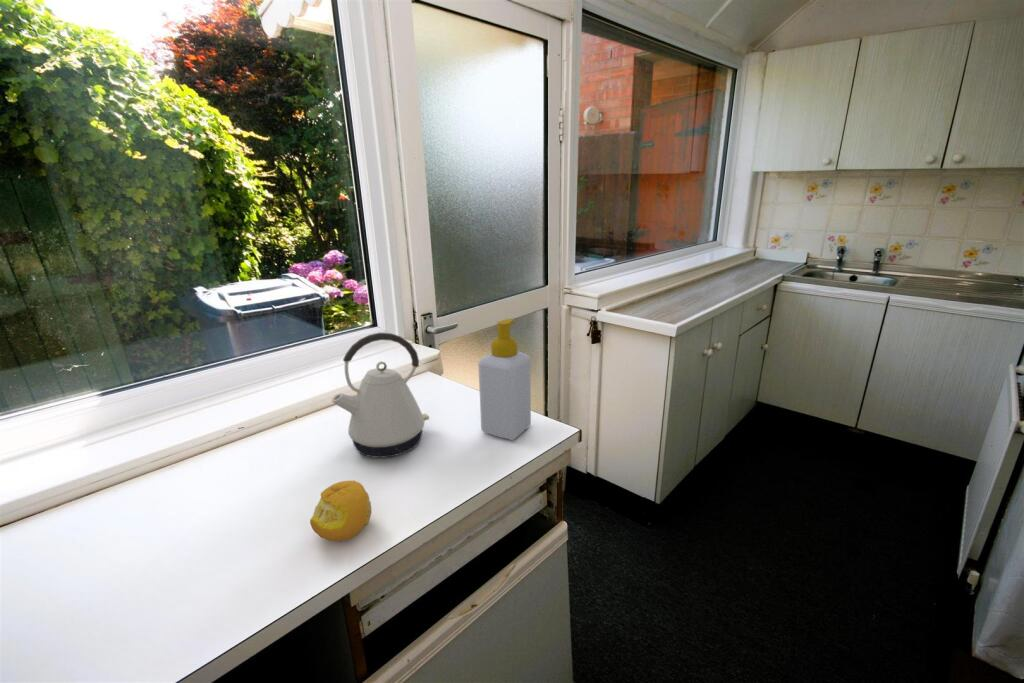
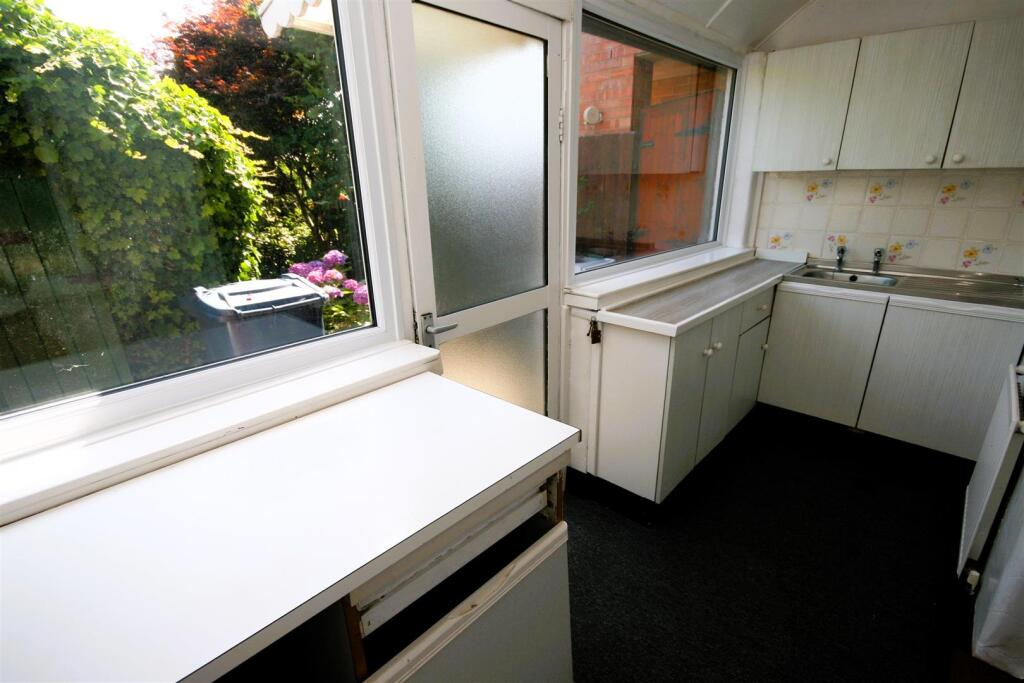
- kettle [331,332,430,459]
- soap bottle [477,317,532,441]
- fruit [309,480,372,542]
